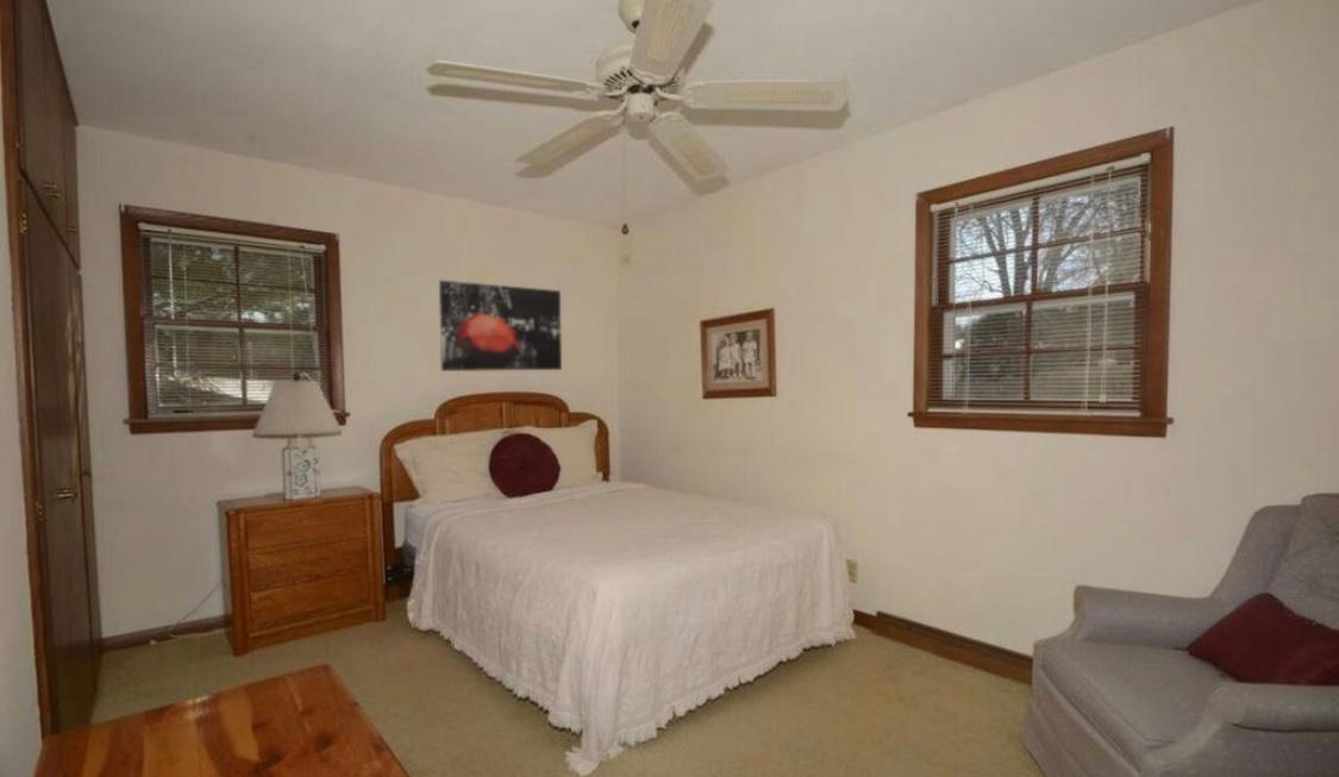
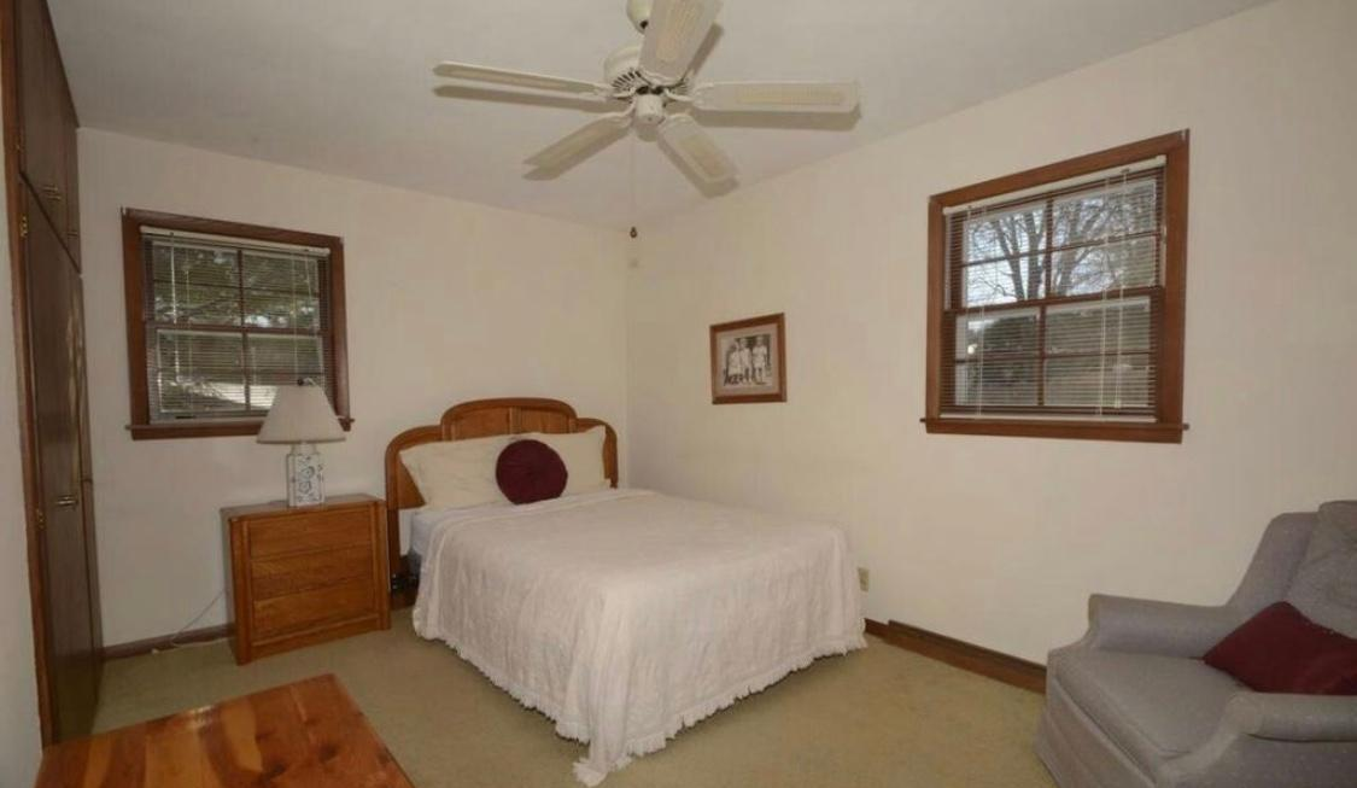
- wall art [438,280,563,372]
